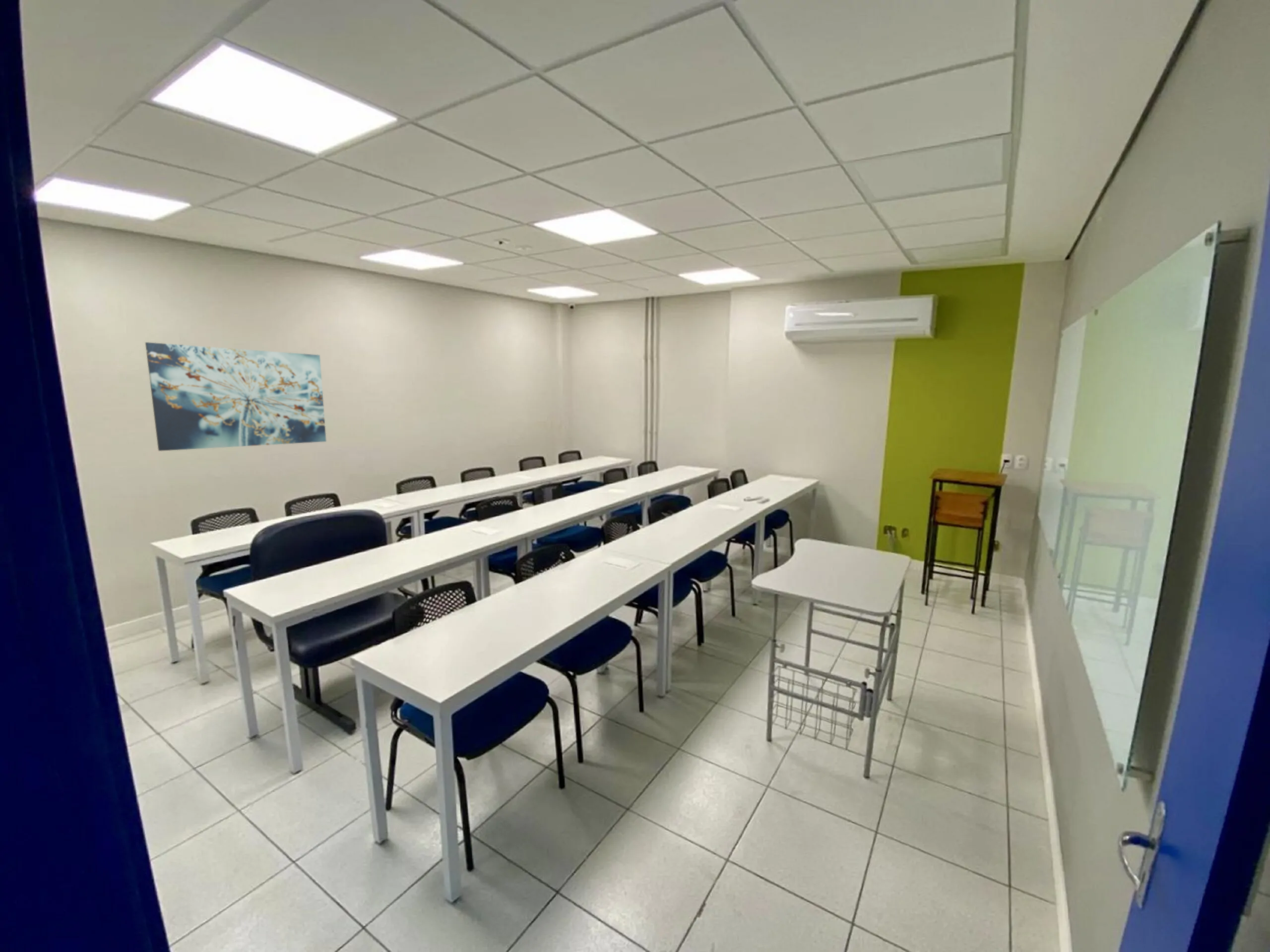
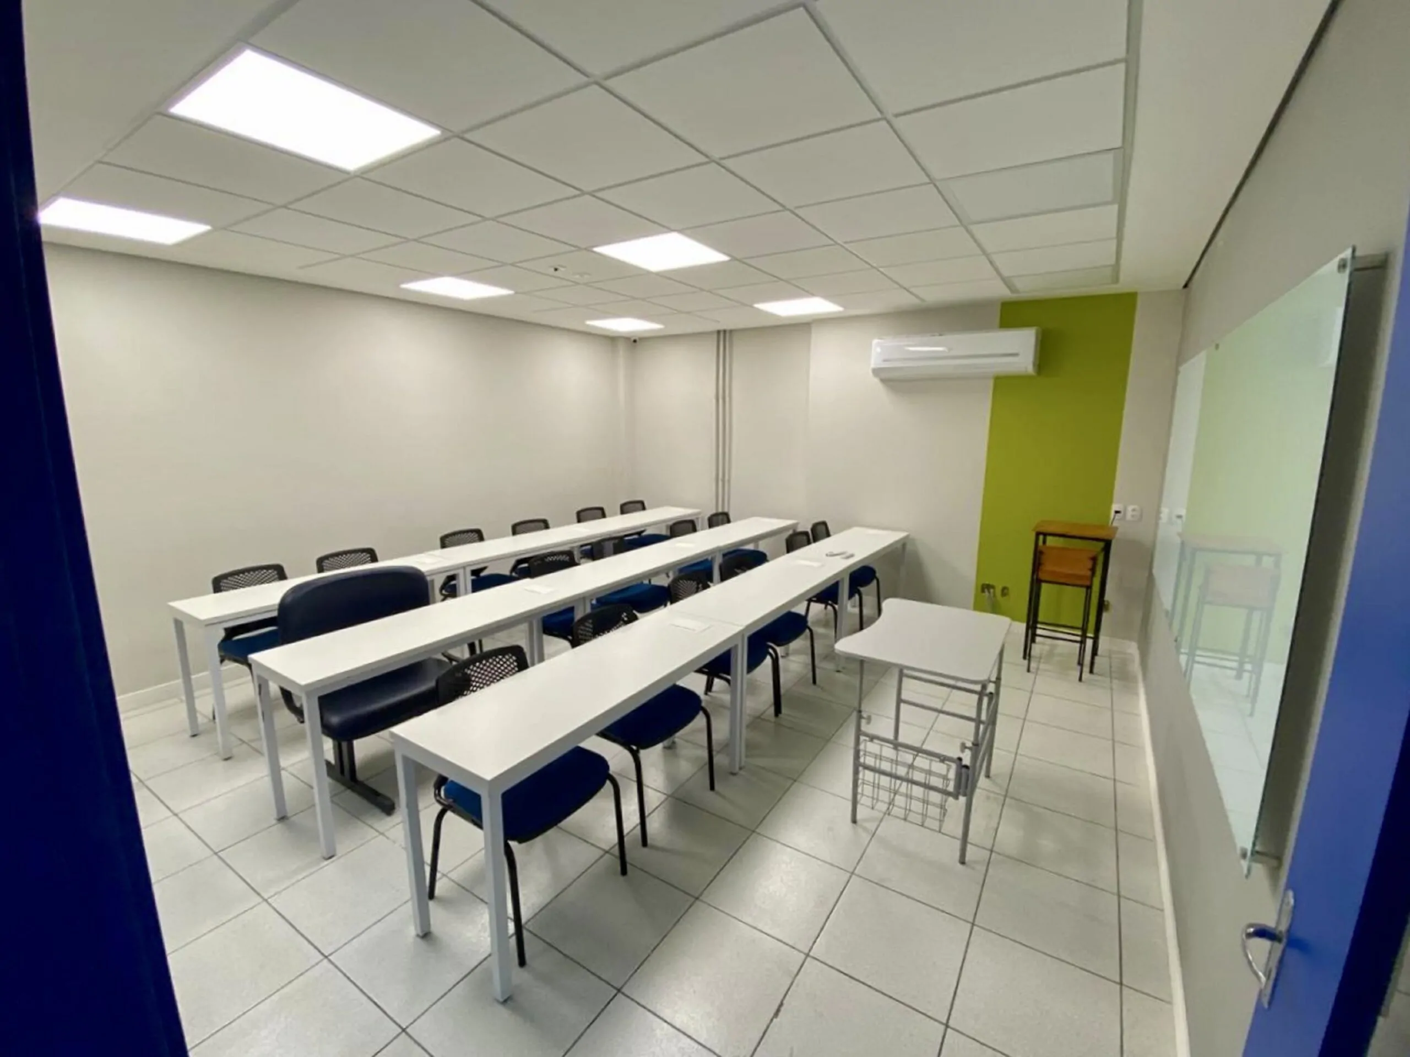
- wall art [145,342,327,452]
